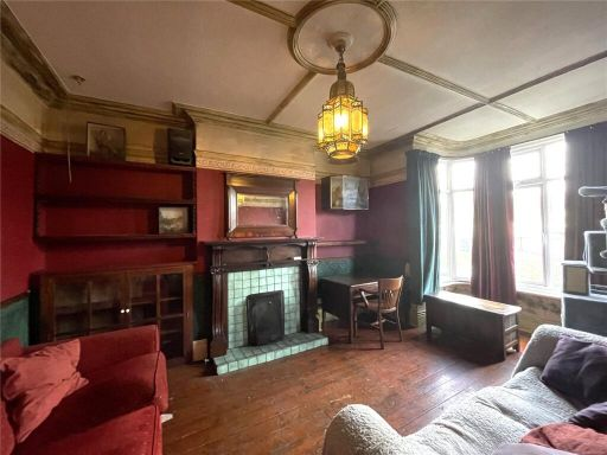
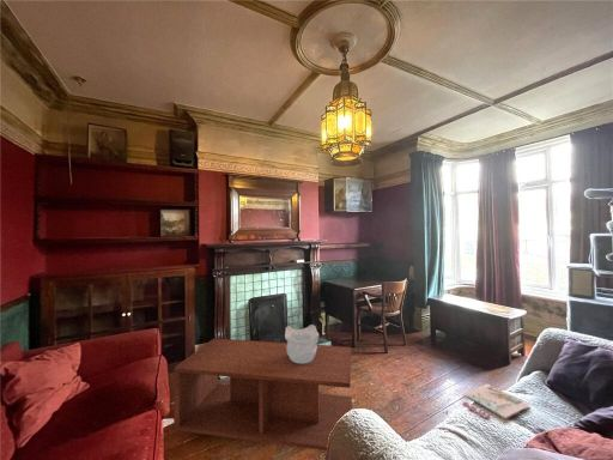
+ decorative bowl [284,323,320,363]
+ coffee table [172,337,353,452]
+ magazine [461,382,532,422]
